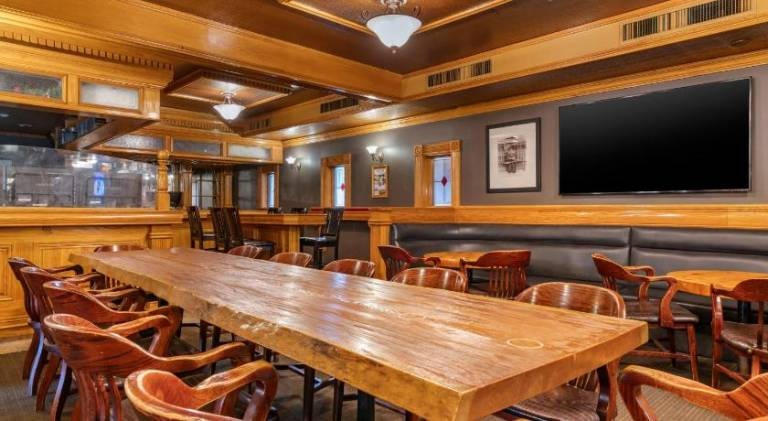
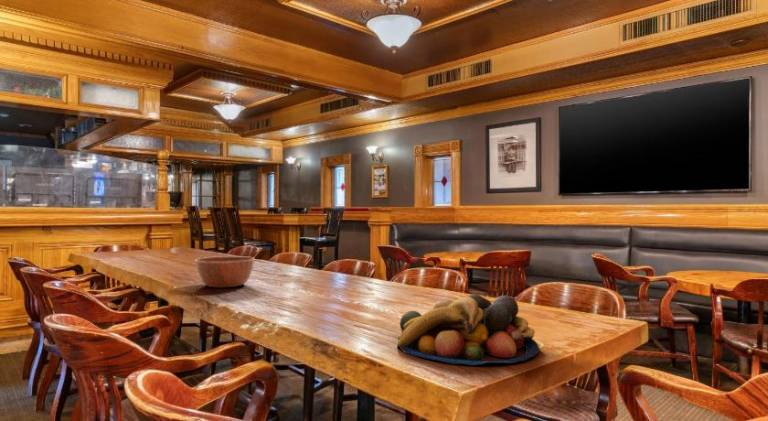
+ bowl [194,255,256,289]
+ fruit bowl [396,293,540,366]
